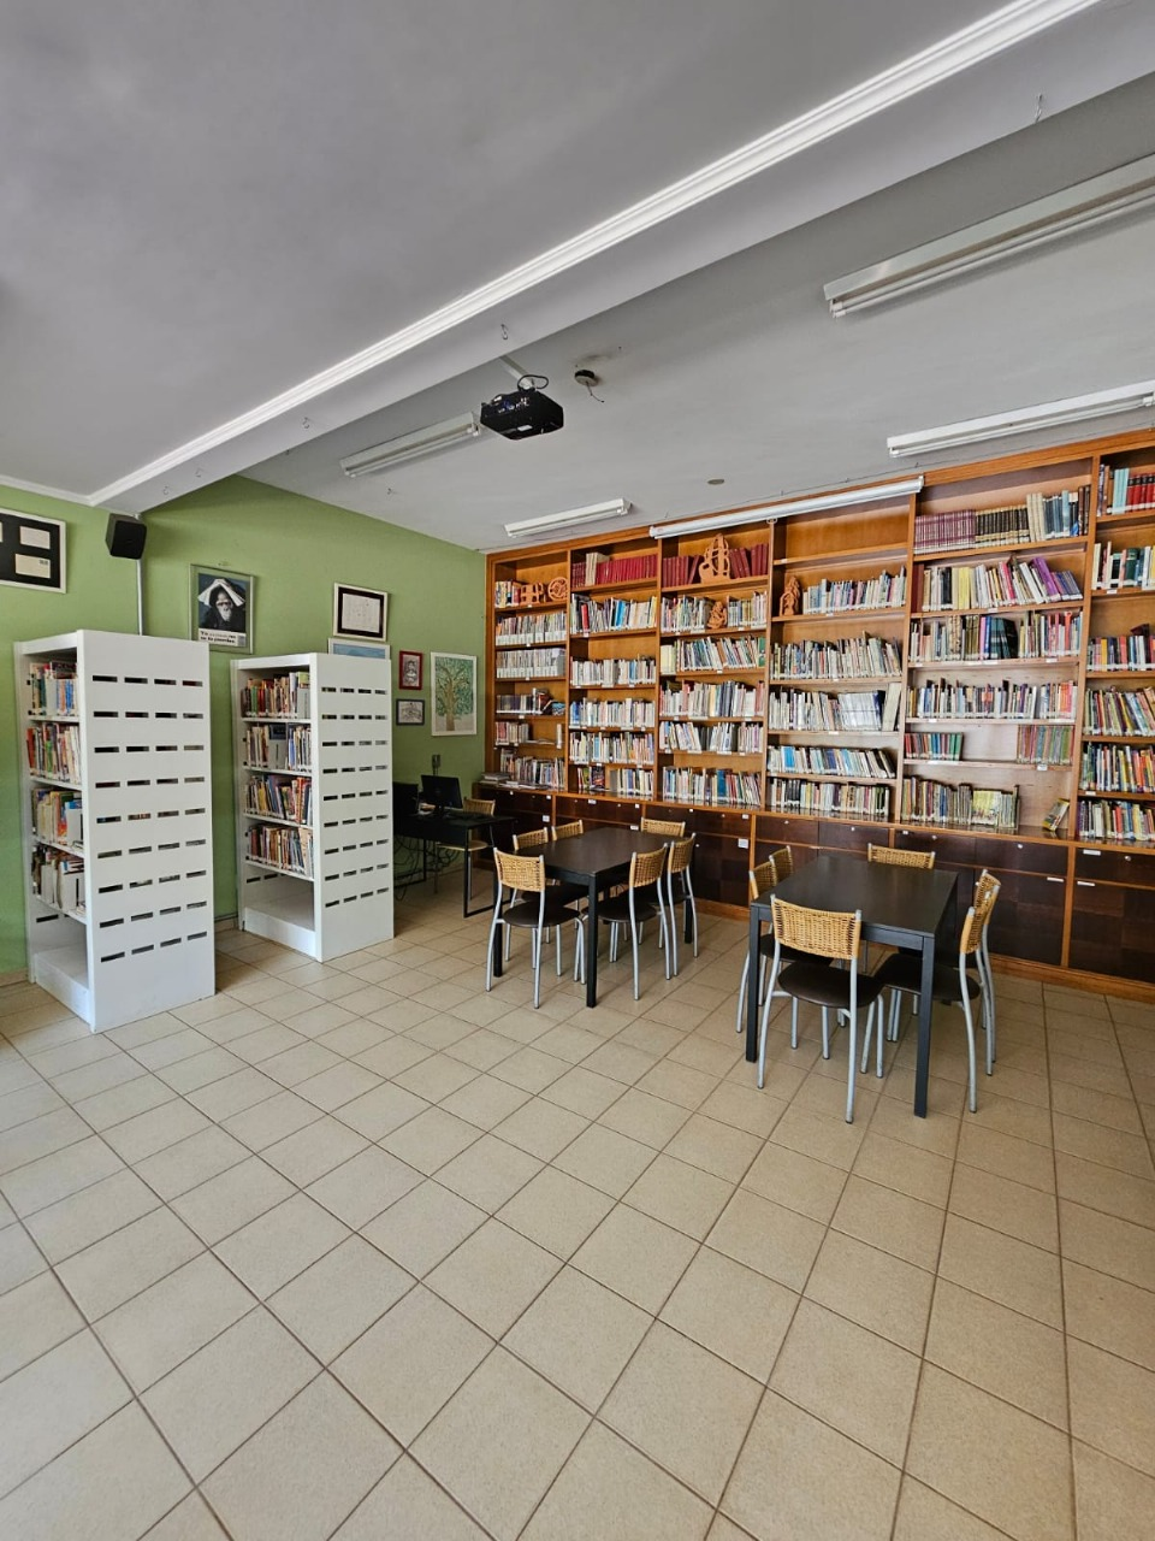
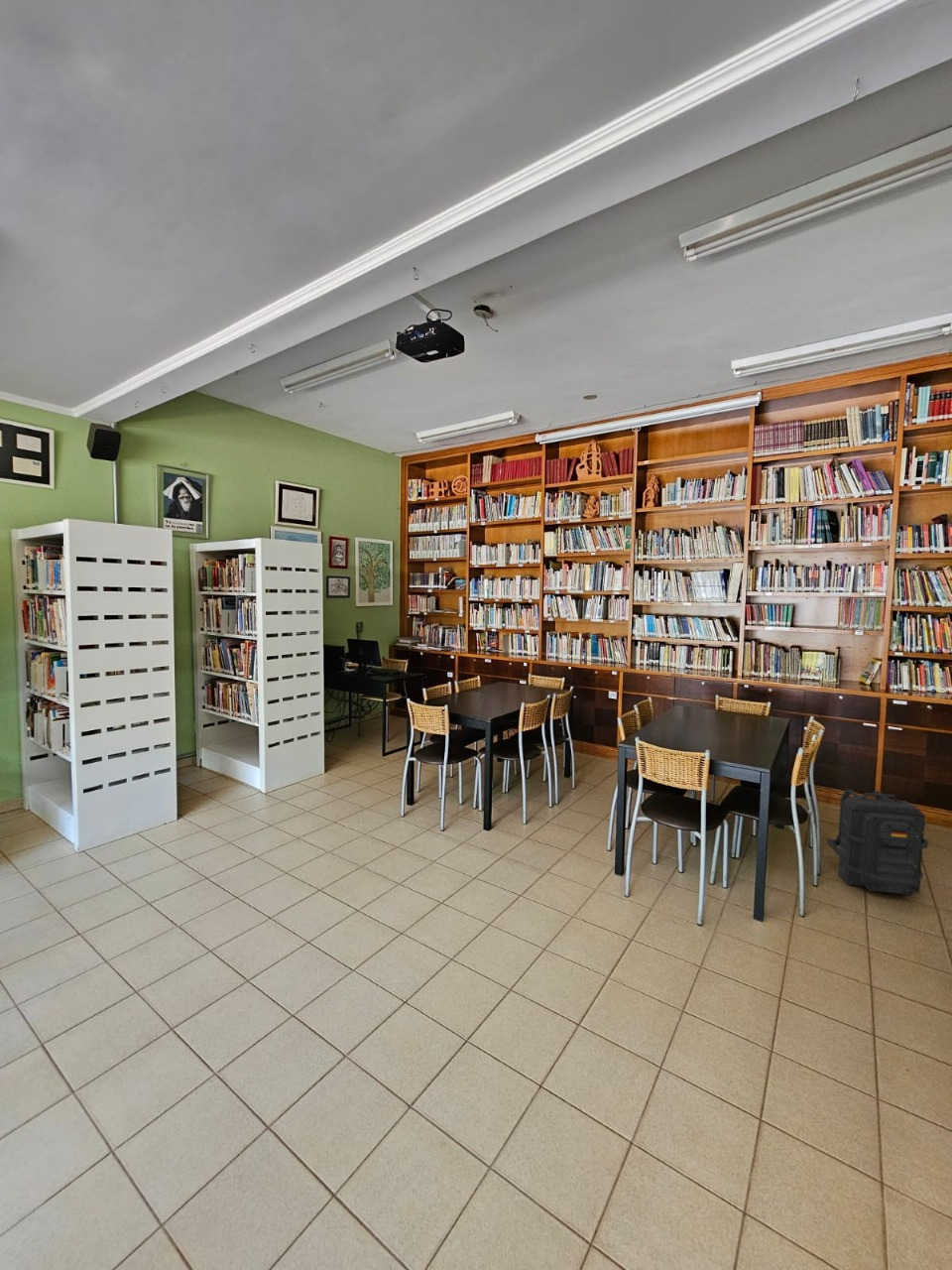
+ backpack [826,788,929,896]
